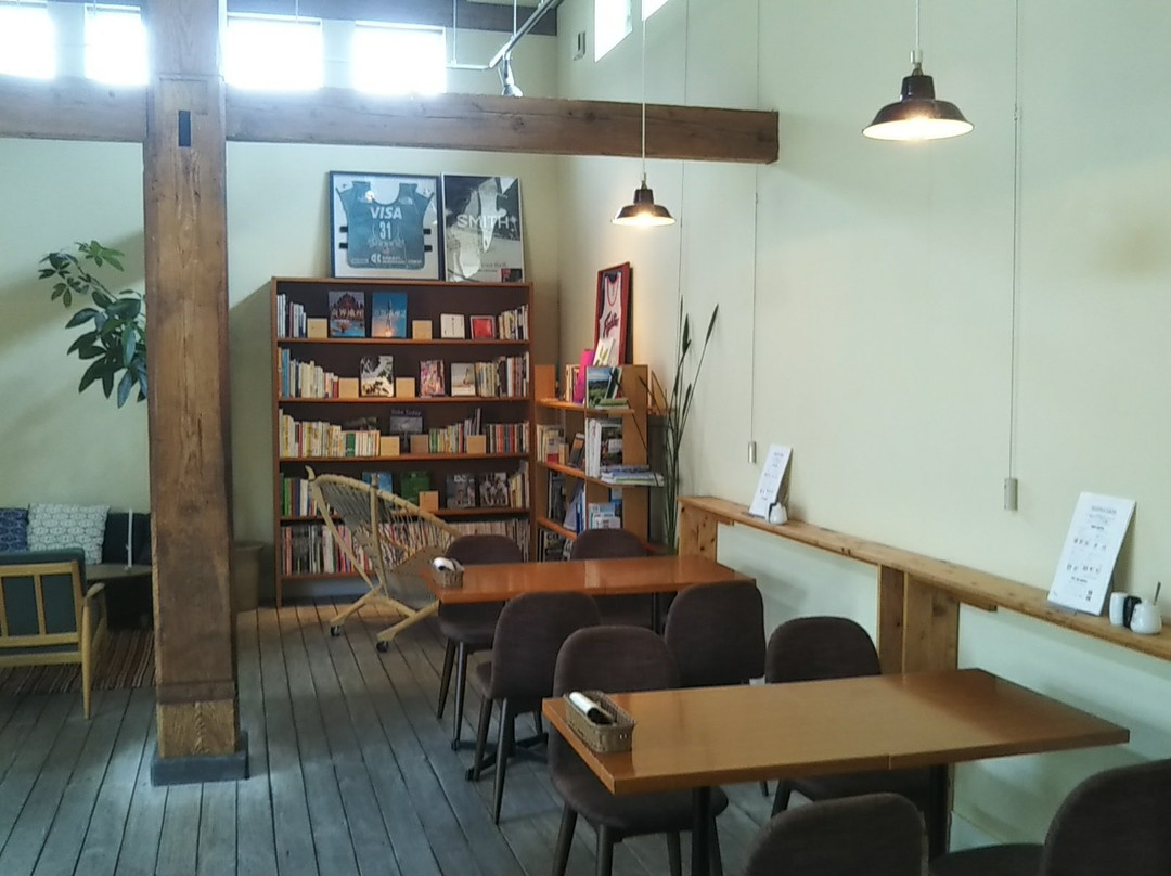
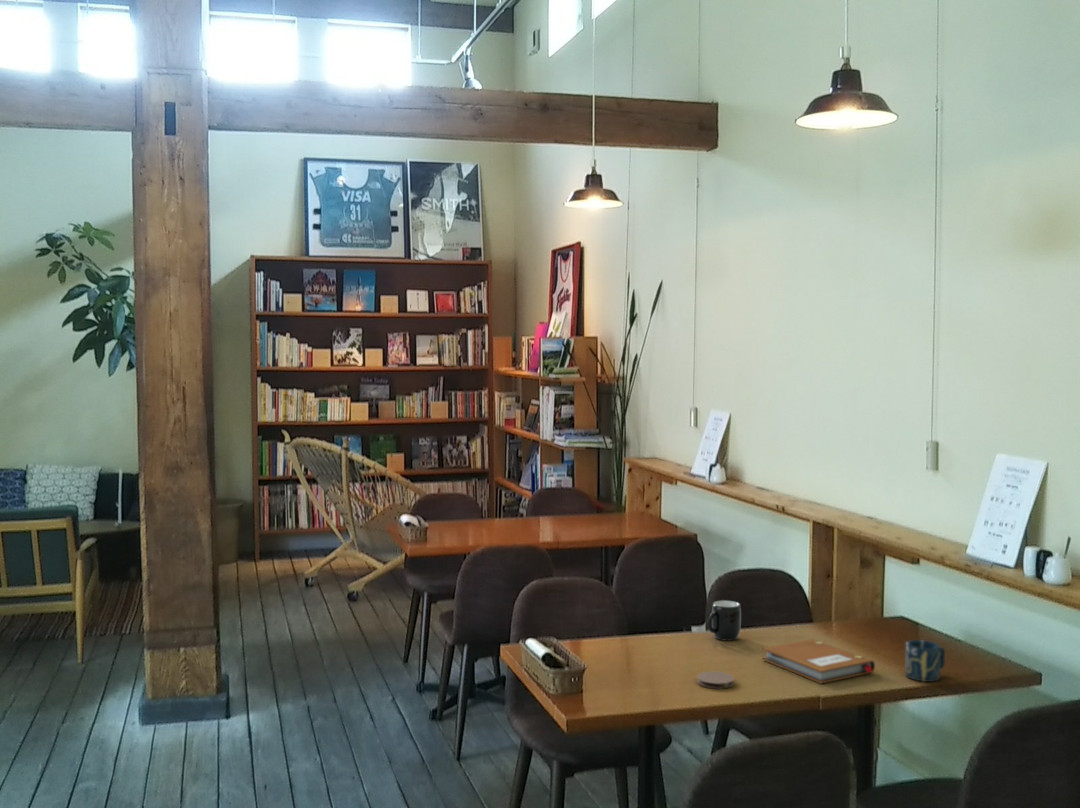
+ coaster [696,670,735,689]
+ notebook [762,638,876,684]
+ cup [904,639,946,683]
+ mug [707,599,742,642]
